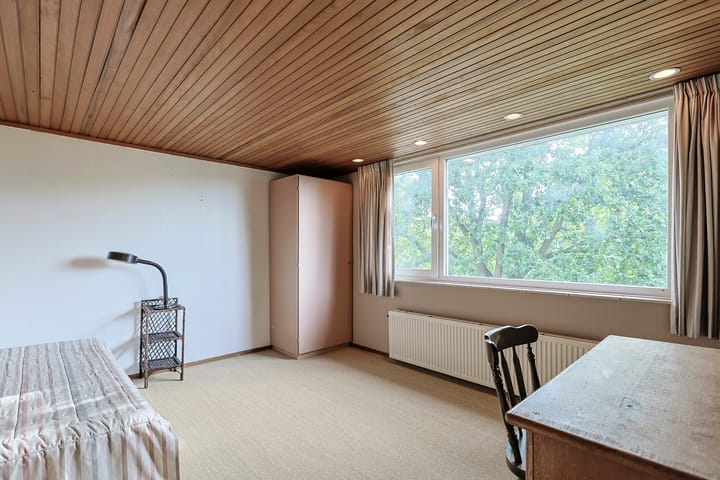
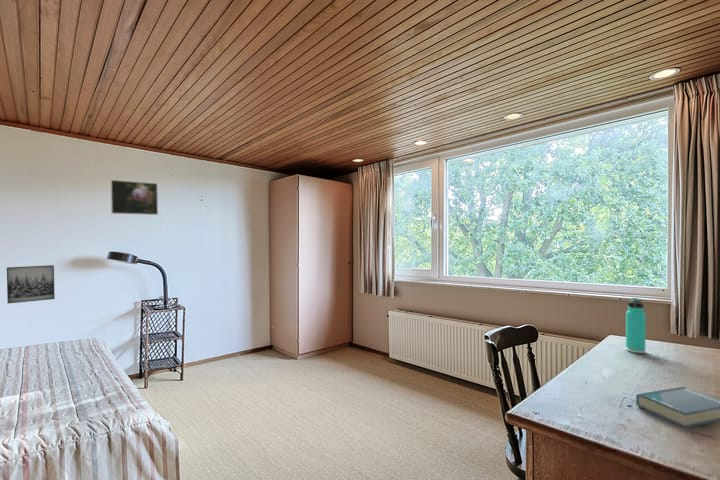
+ thermos bottle [625,297,647,354]
+ wall art [6,264,56,304]
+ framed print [110,179,159,216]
+ hardback book [635,386,720,429]
